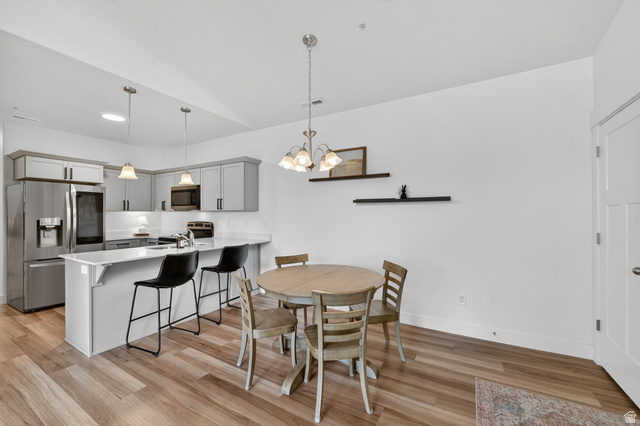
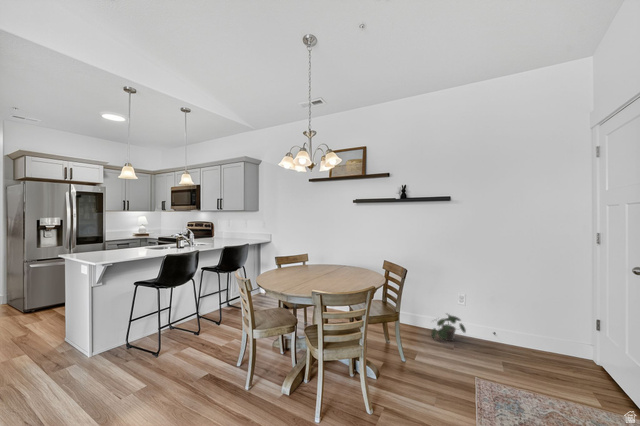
+ potted plant [430,312,467,342]
